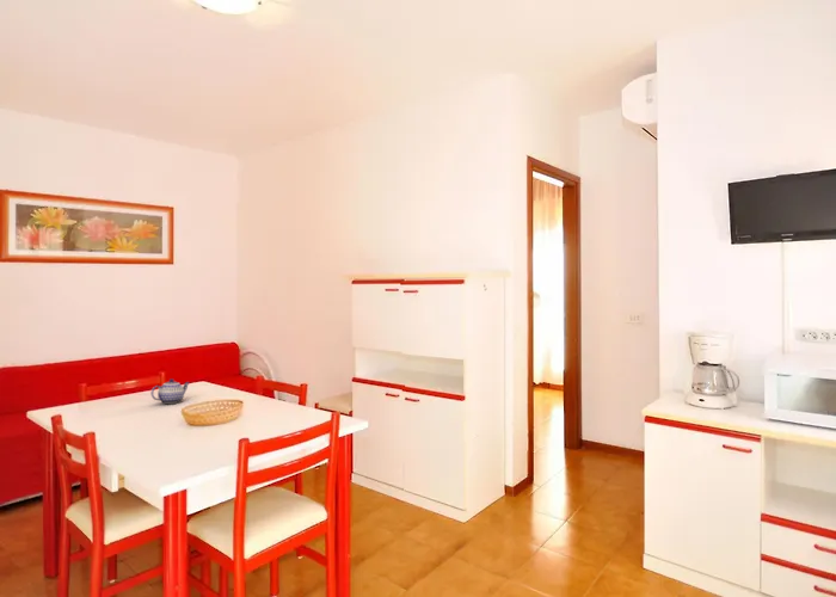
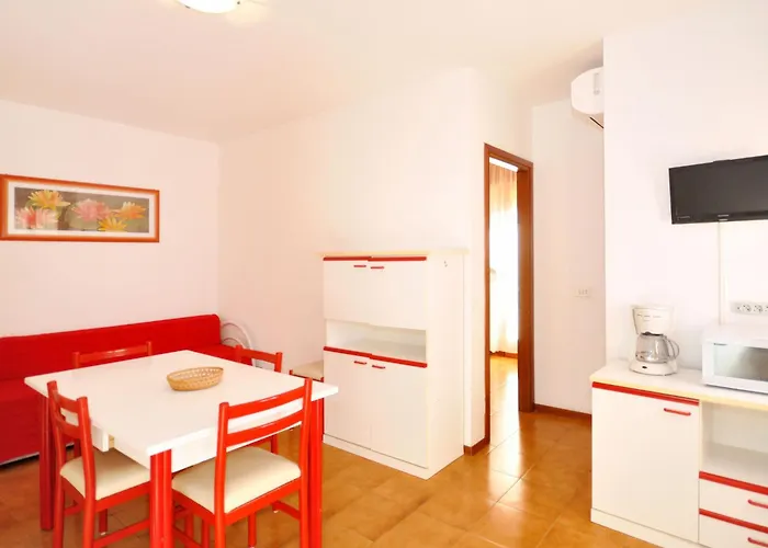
- teapot [150,377,191,405]
